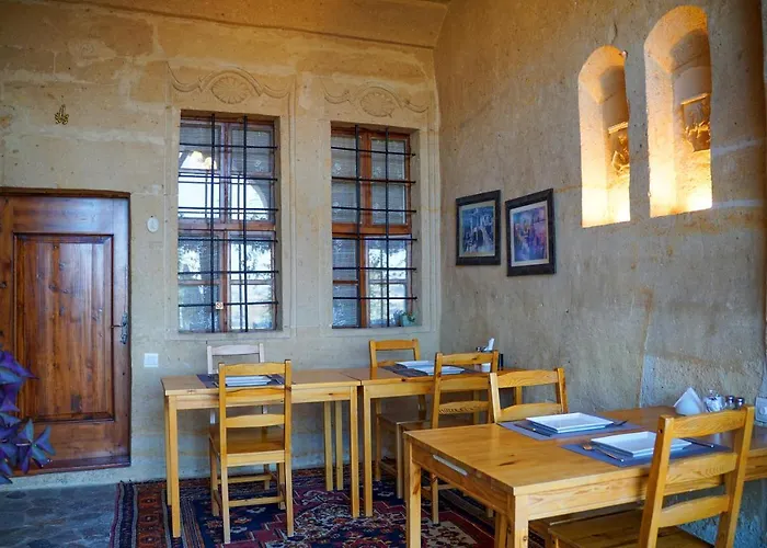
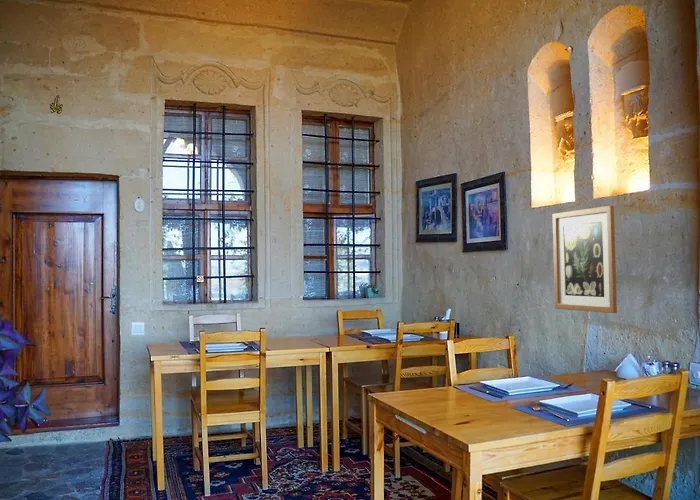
+ wall art [552,205,618,314]
